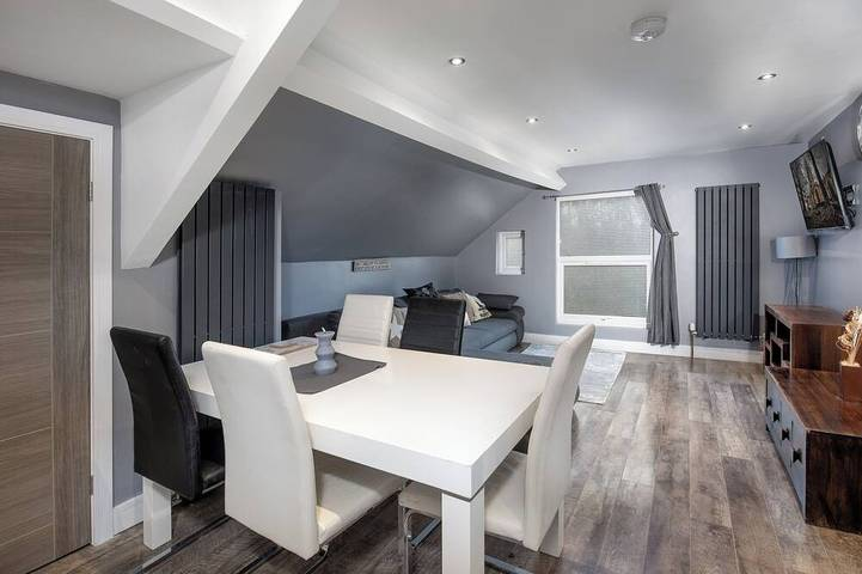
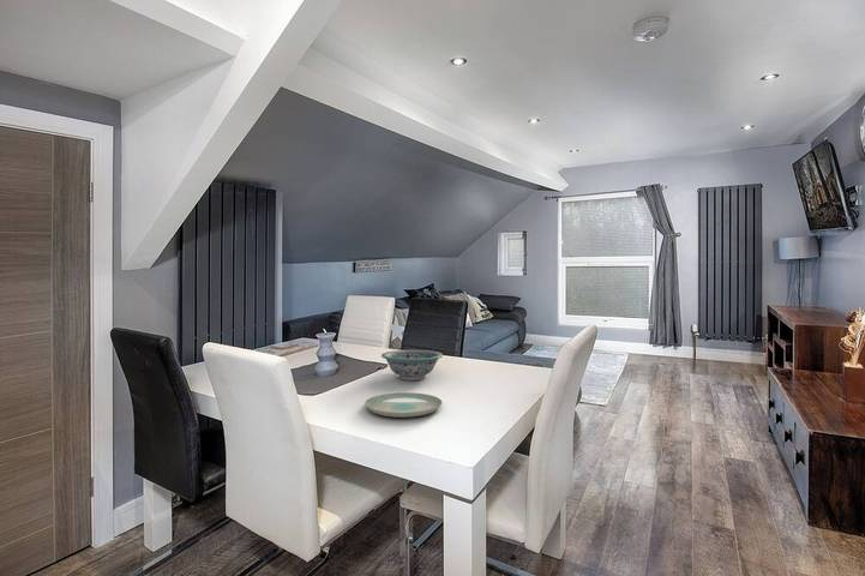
+ decorative bowl [380,349,444,382]
+ plate [364,391,443,419]
